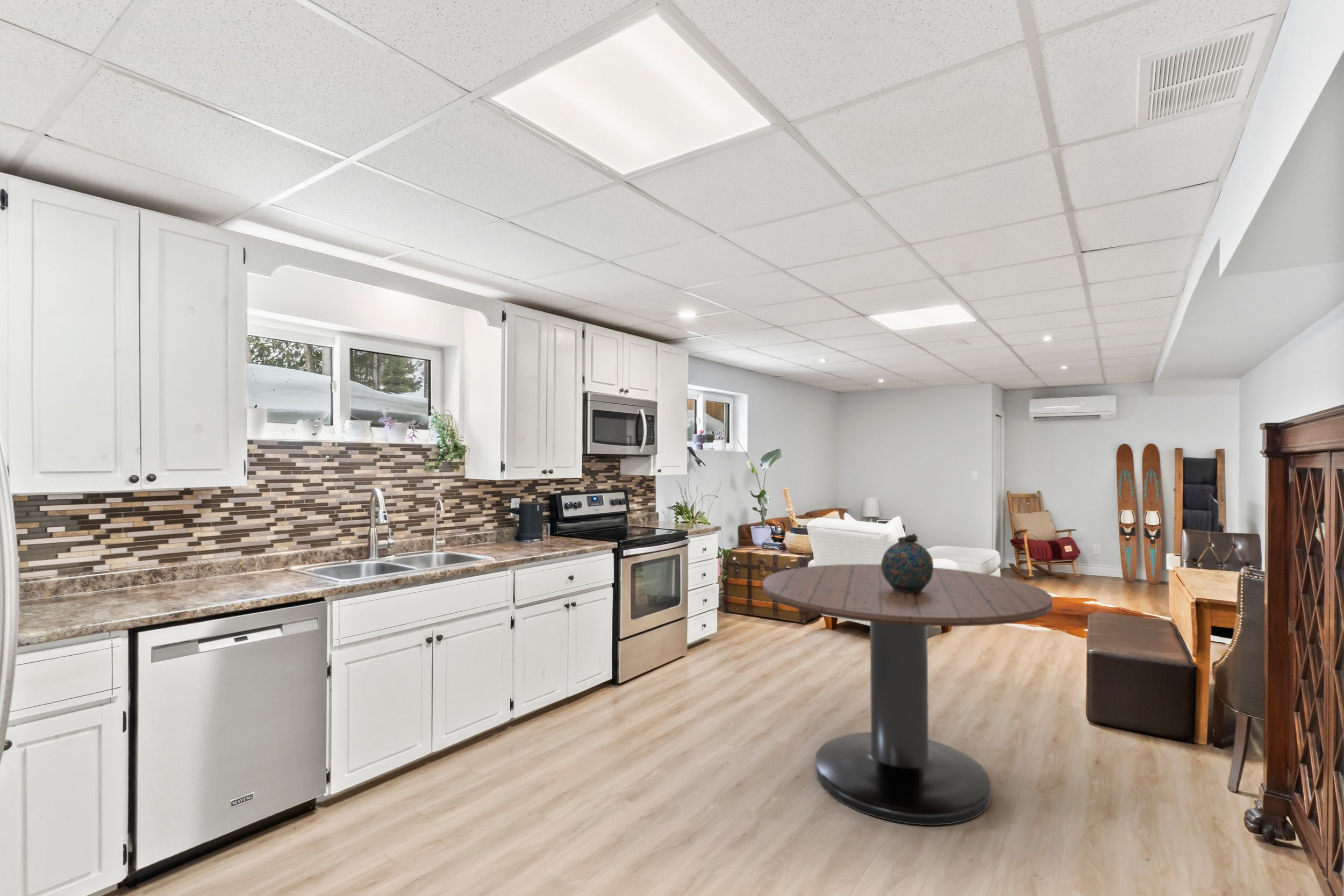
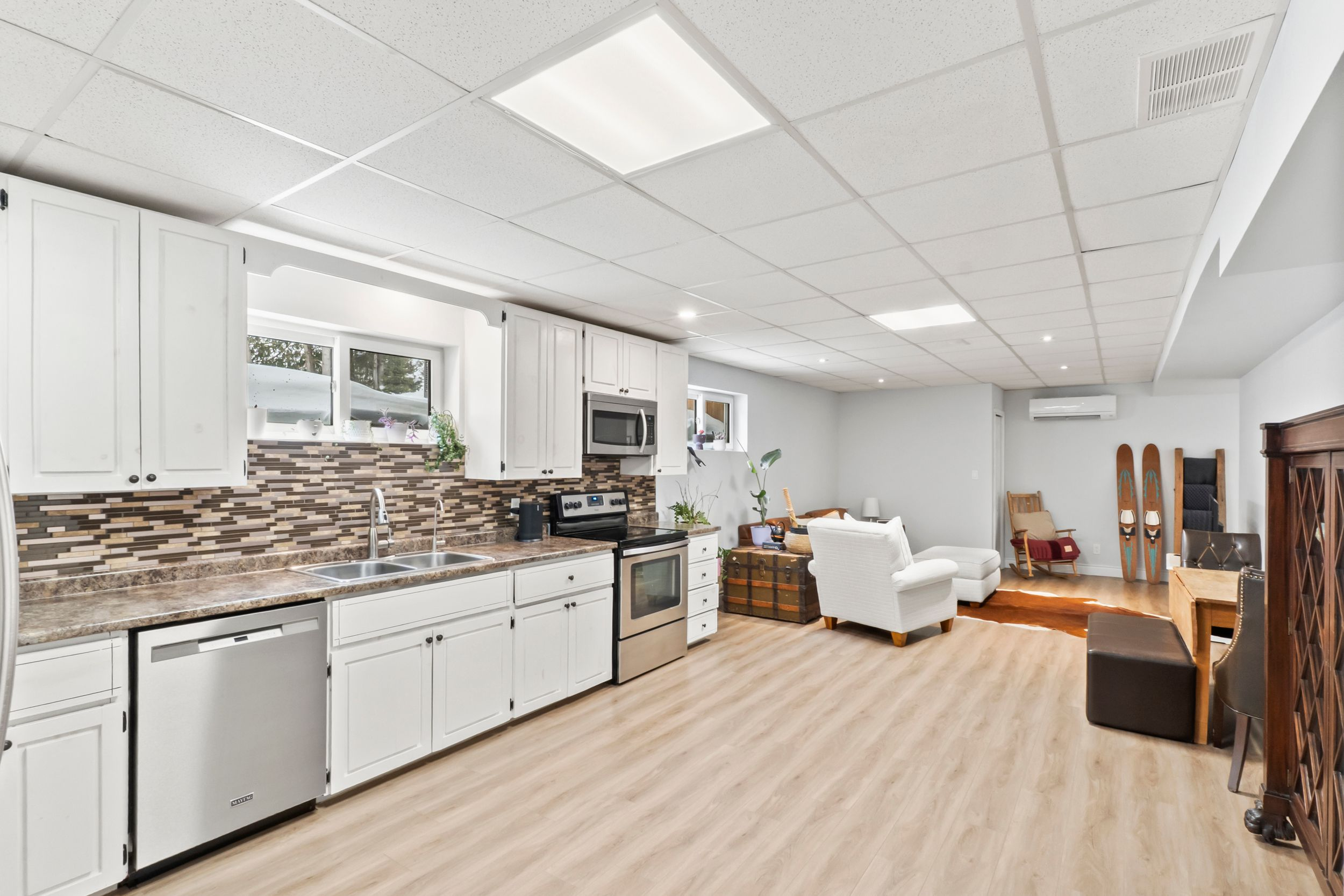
- dining table [762,564,1053,826]
- snuff bottle [881,533,934,593]
